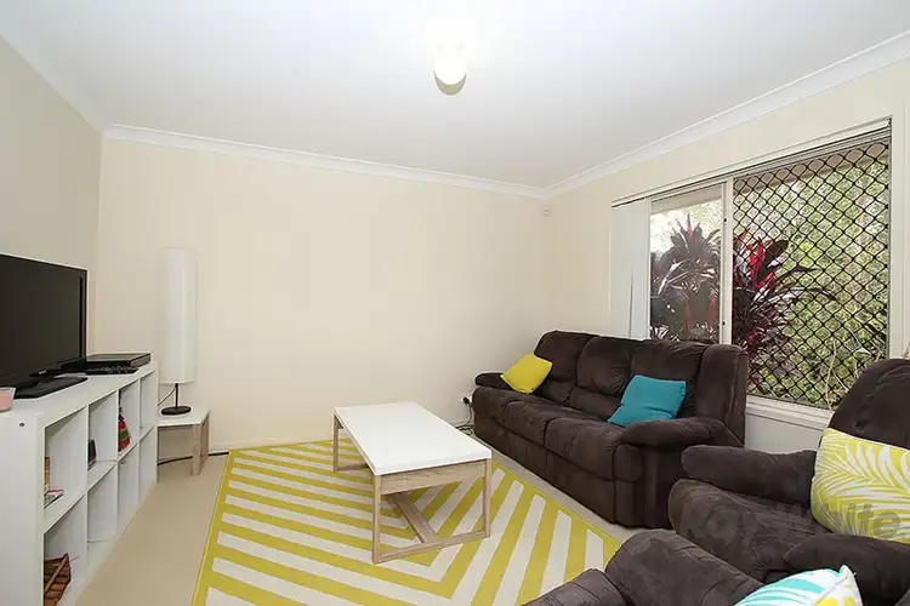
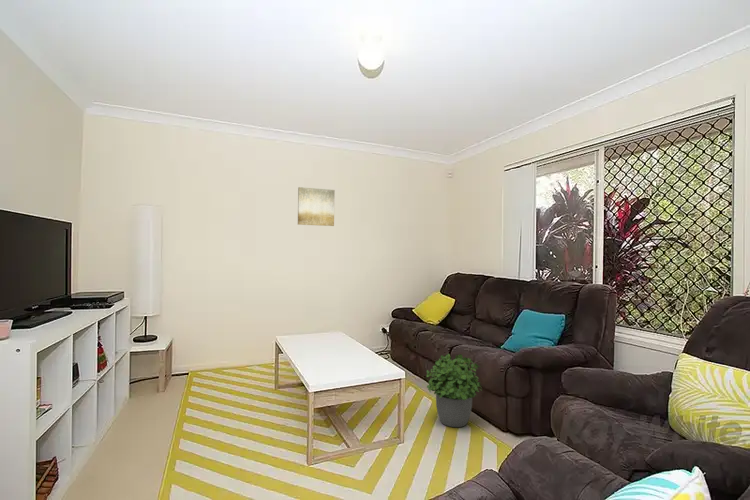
+ wall art [297,186,336,227]
+ potted plant [425,352,483,428]
